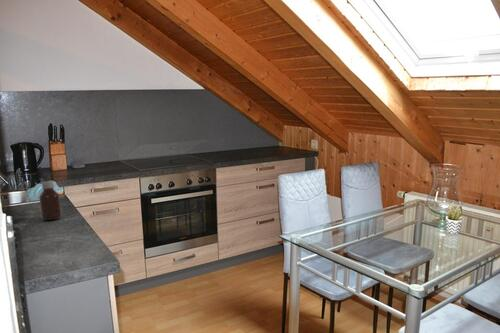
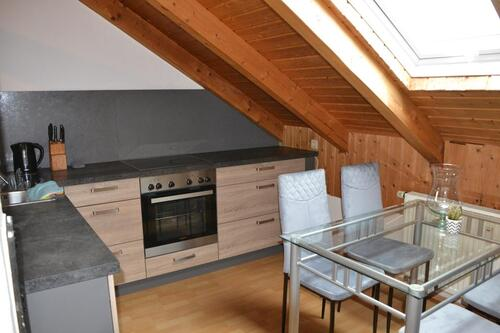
- bottle [38,180,63,221]
